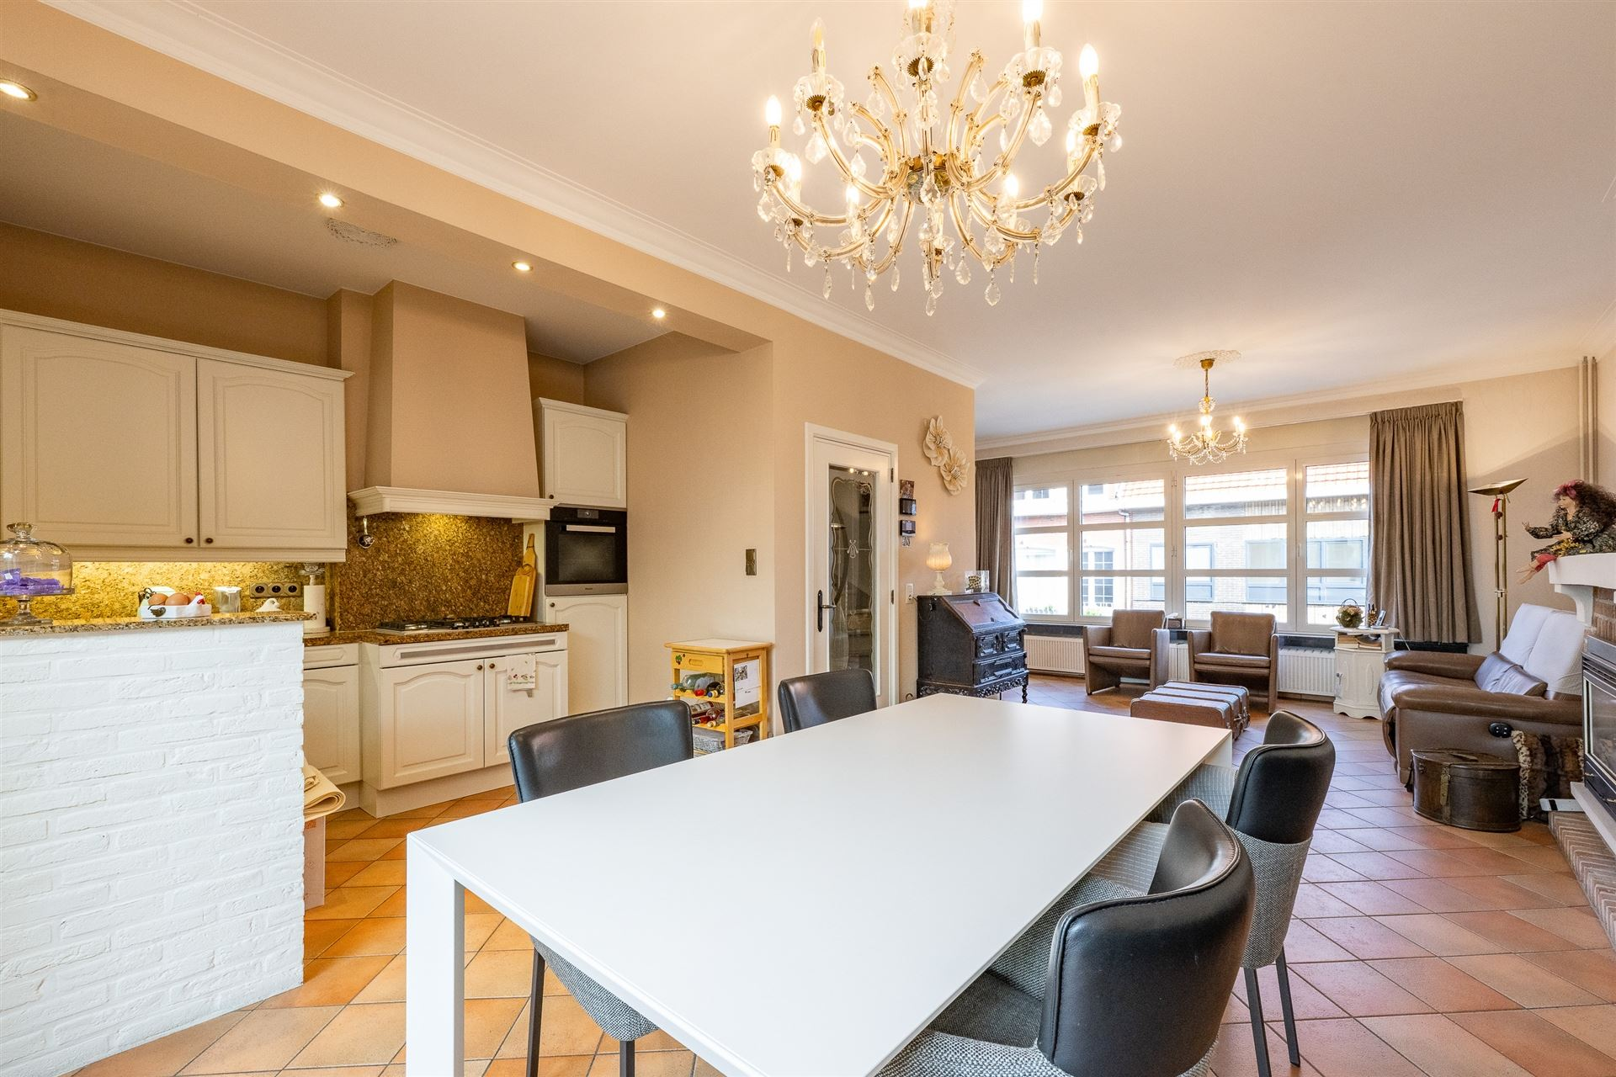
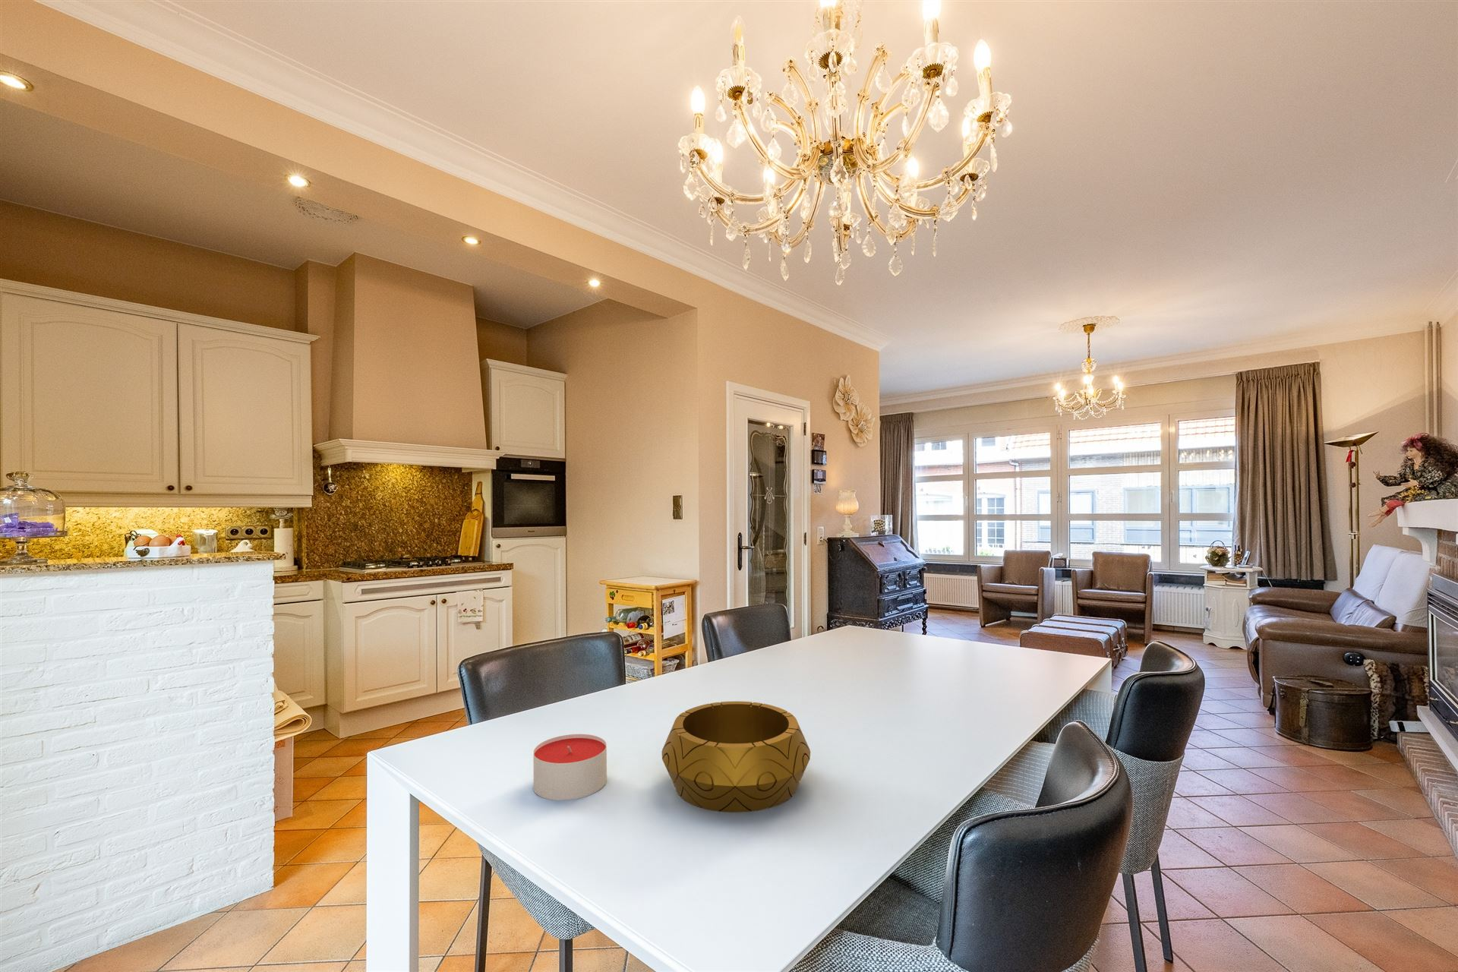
+ decorative bowl [661,701,811,814]
+ candle [533,733,608,801]
